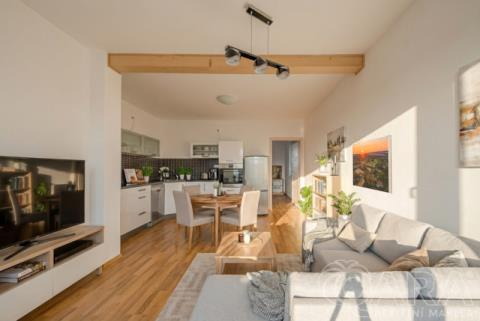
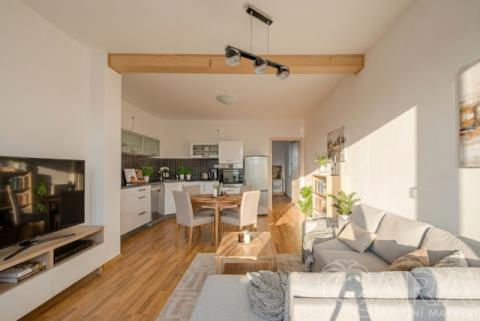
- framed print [351,134,393,194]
